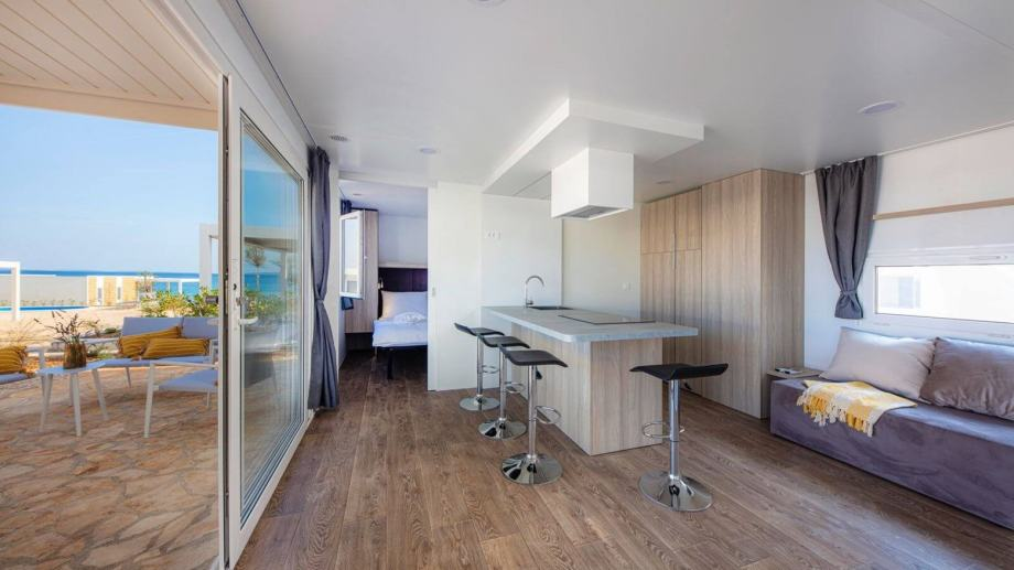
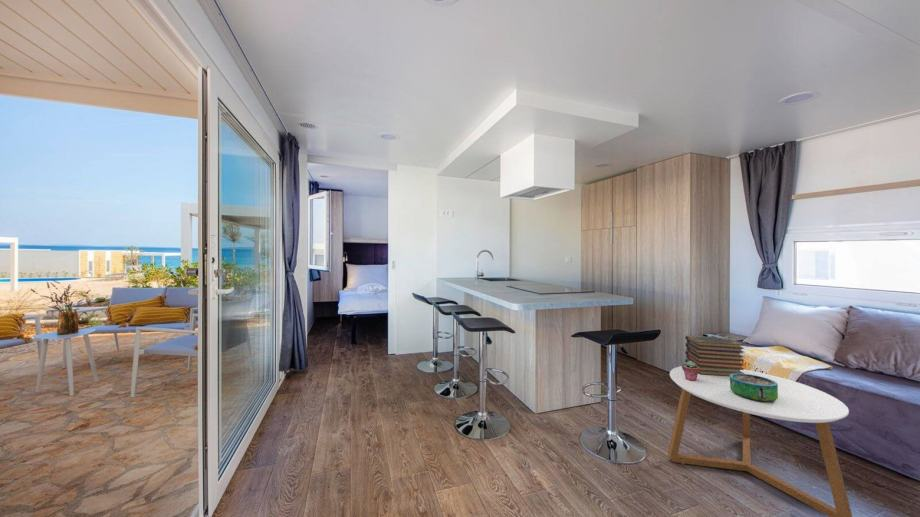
+ book stack [684,335,746,376]
+ potted succulent [681,361,699,381]
+ coffee table [667,365,853,517]
+ decorative bowl [730,373,778,402]
